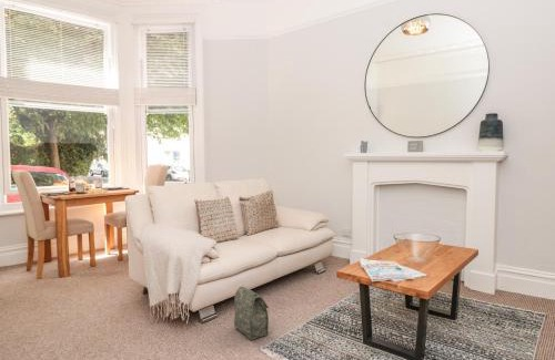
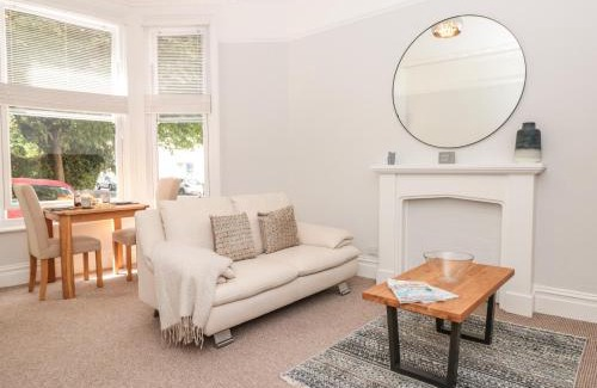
- bag [233,286,270,341]
